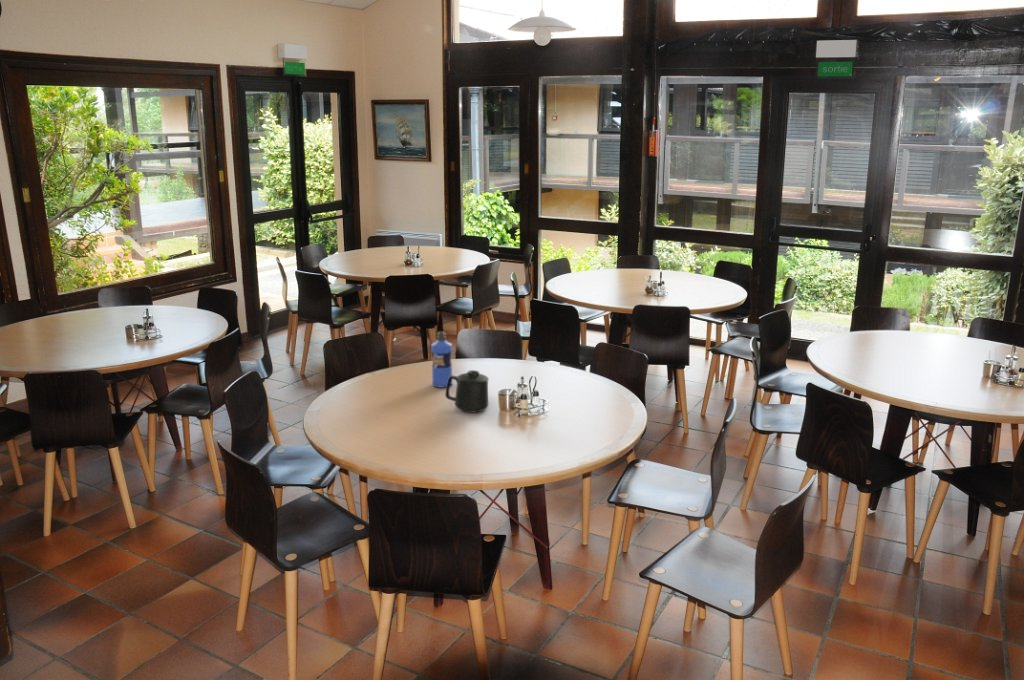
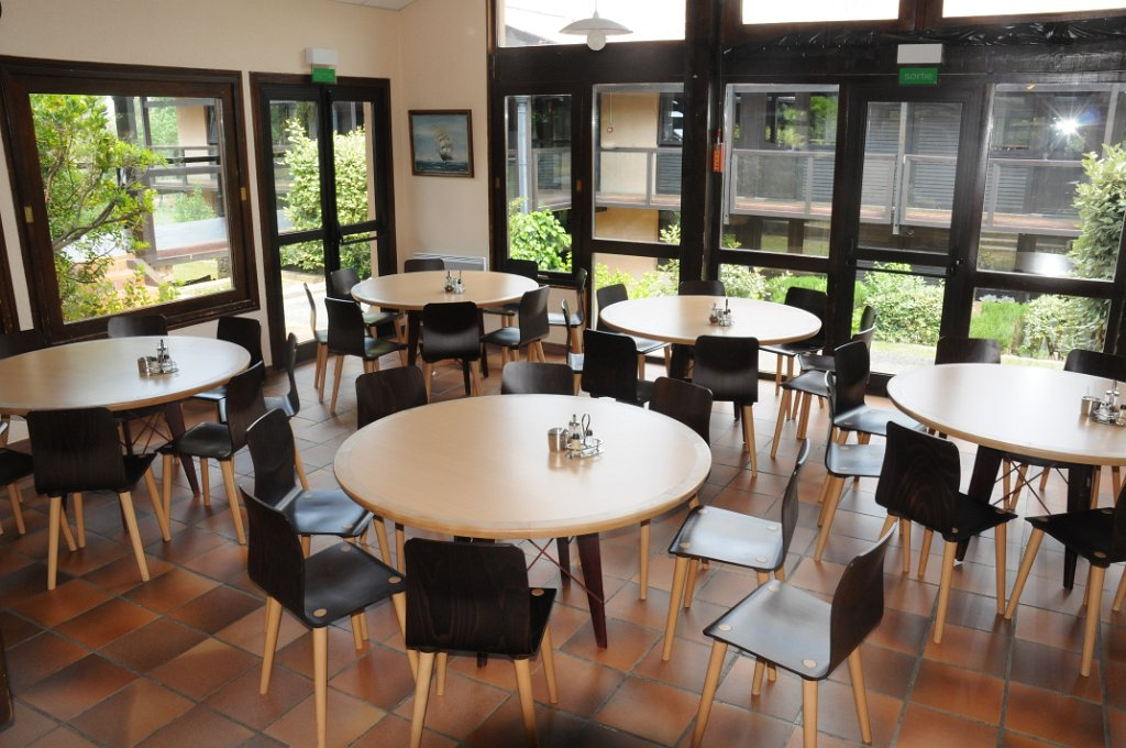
- water bottle [430,330,453,388]
- mug [444,369,490,413]
